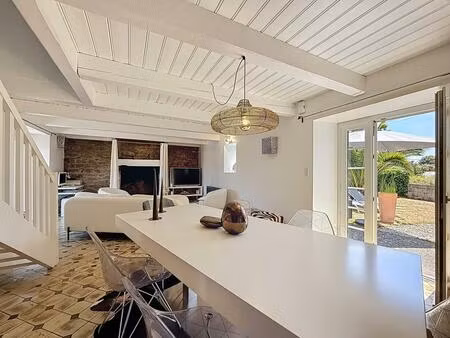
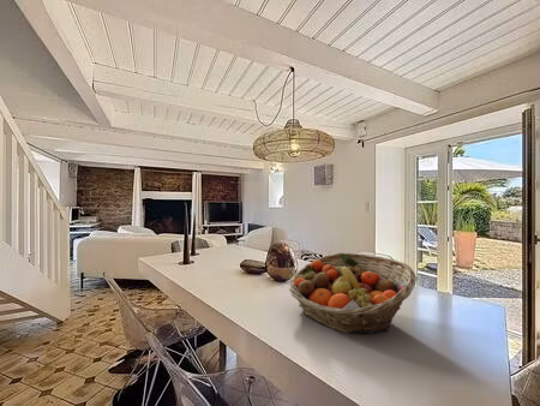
+ fruit basket [288,252,418,335]
